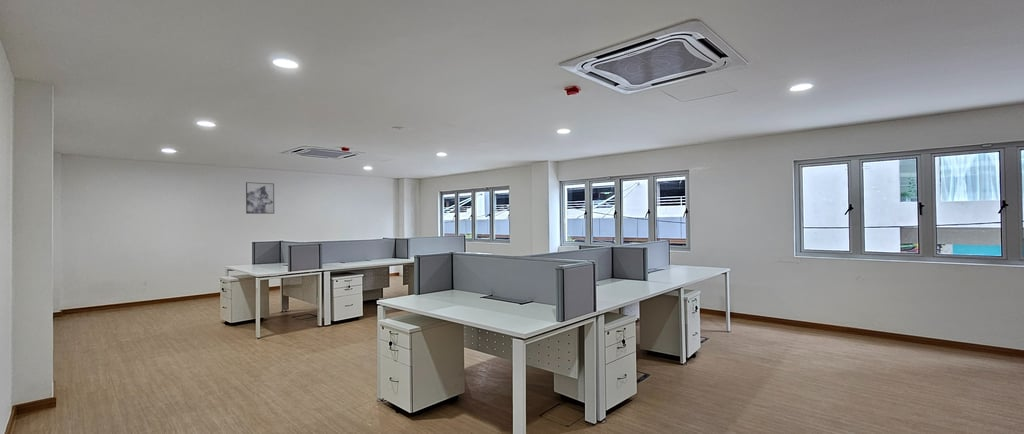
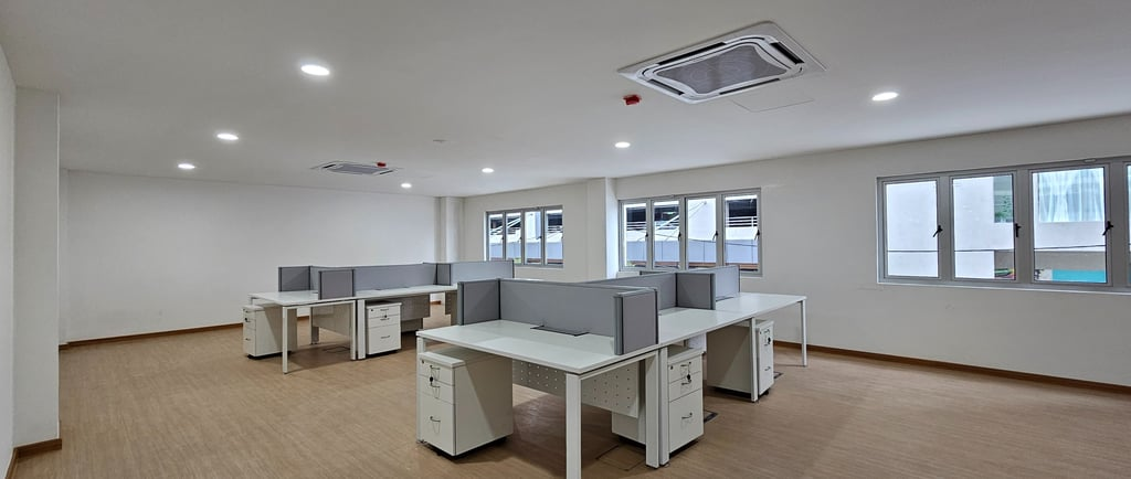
- wall art [245,181,275,215]
